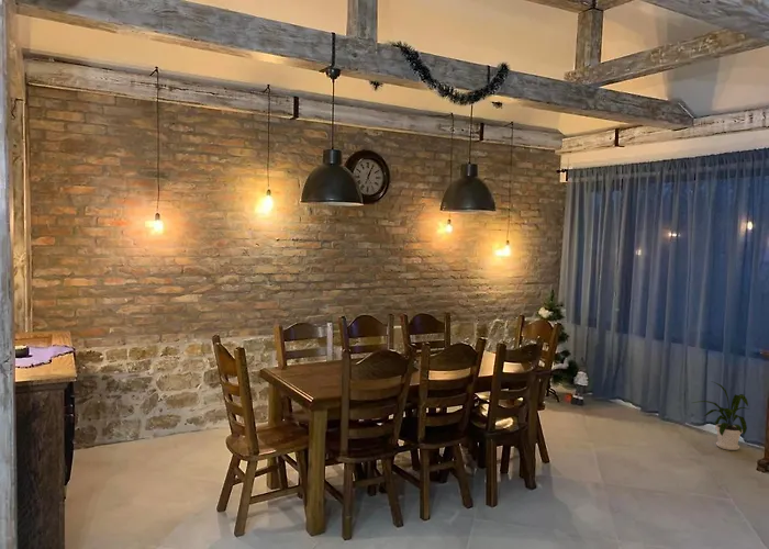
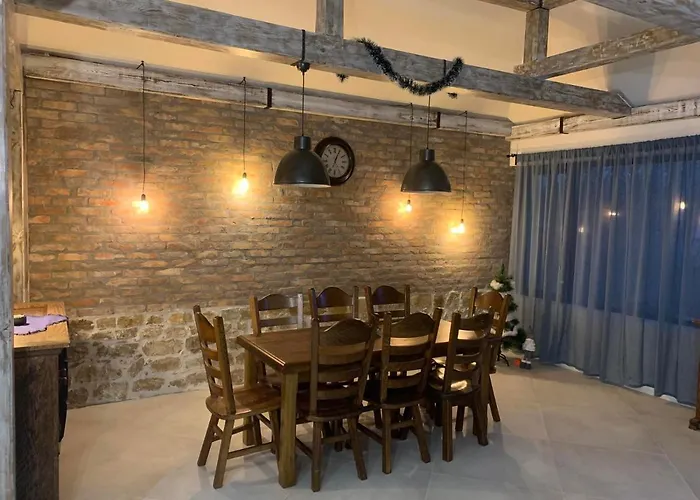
- house plant [692,380,750,451]
